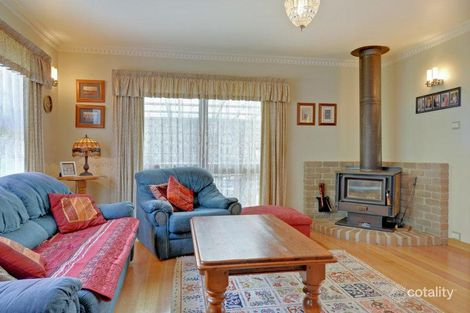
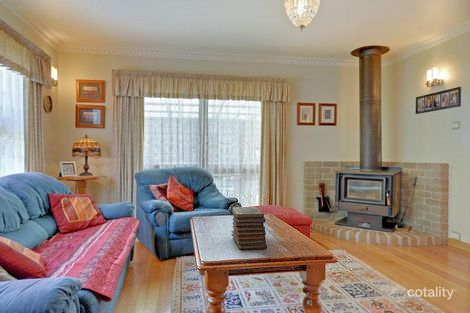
+ book stack [231,206,268,251]
